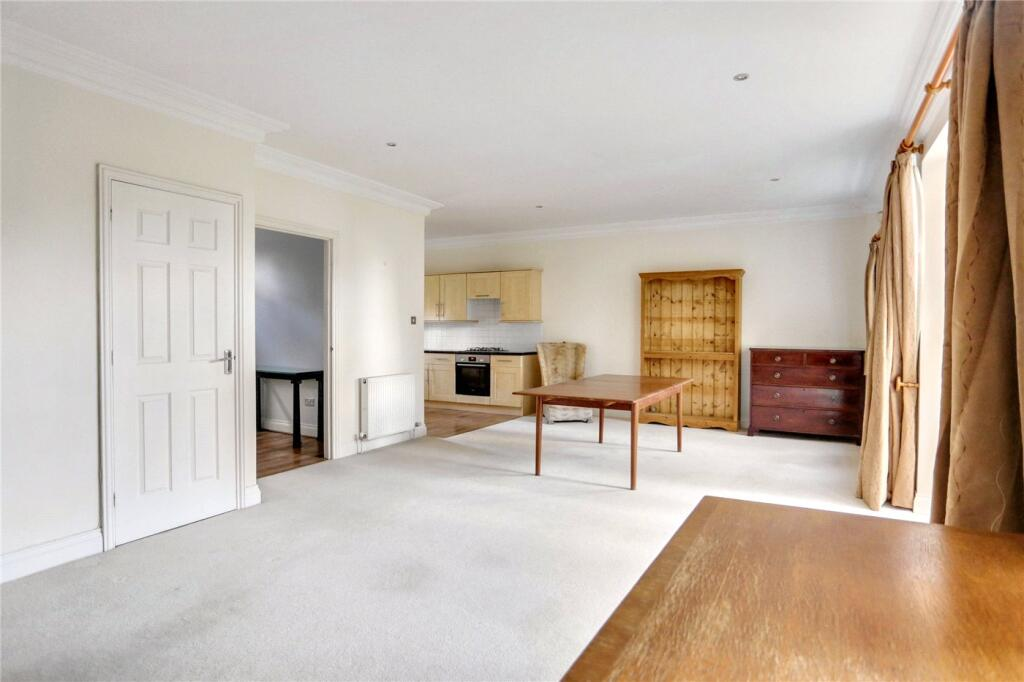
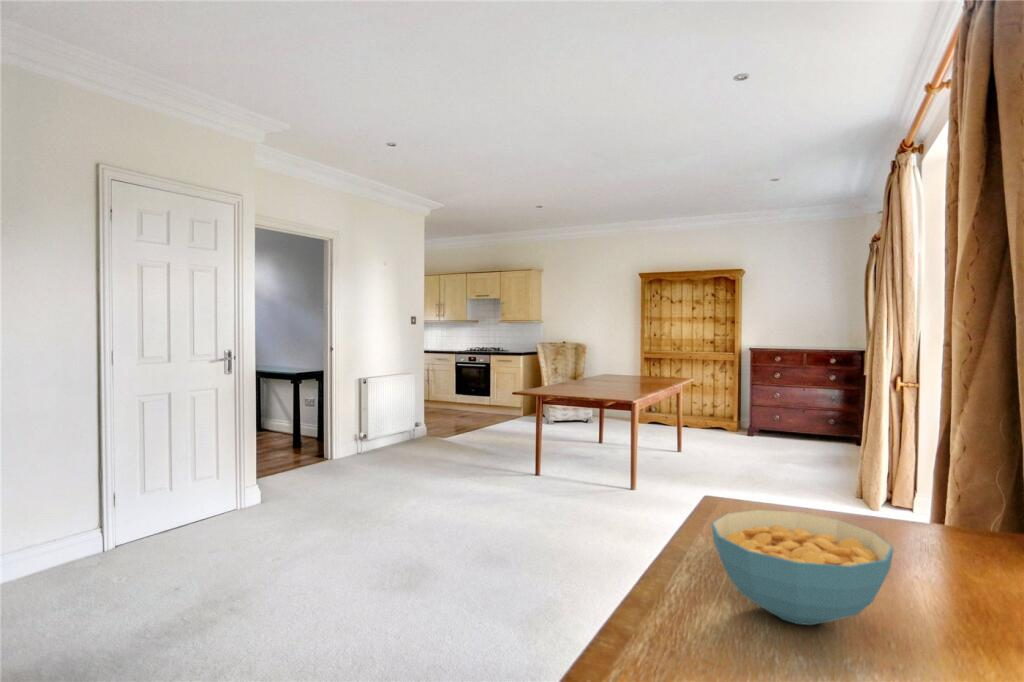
+ cereal bowl [710,509,895,626]
